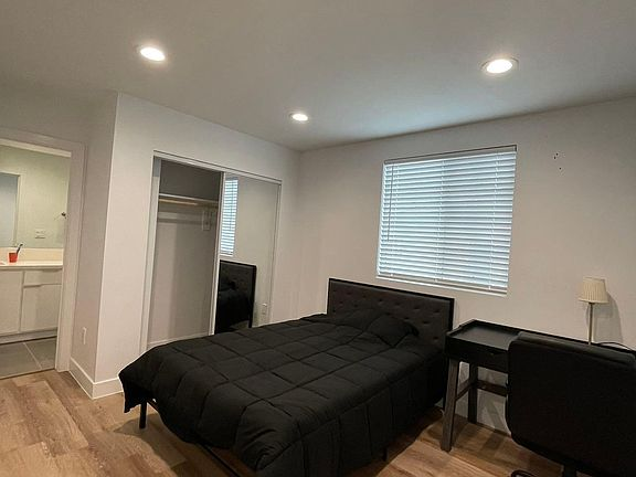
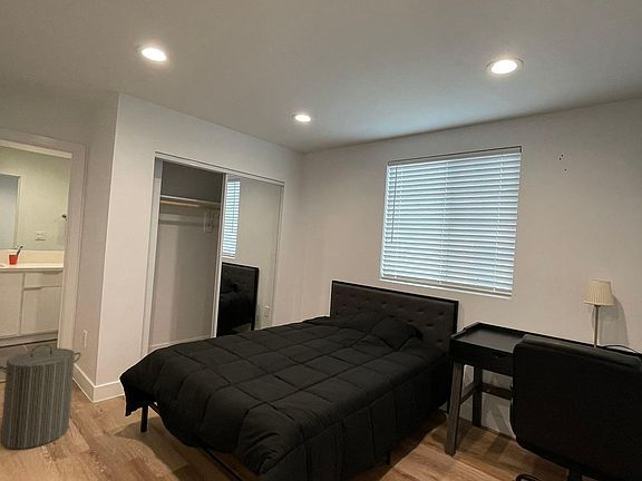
+ laundry hamper [0,343,82,450]
